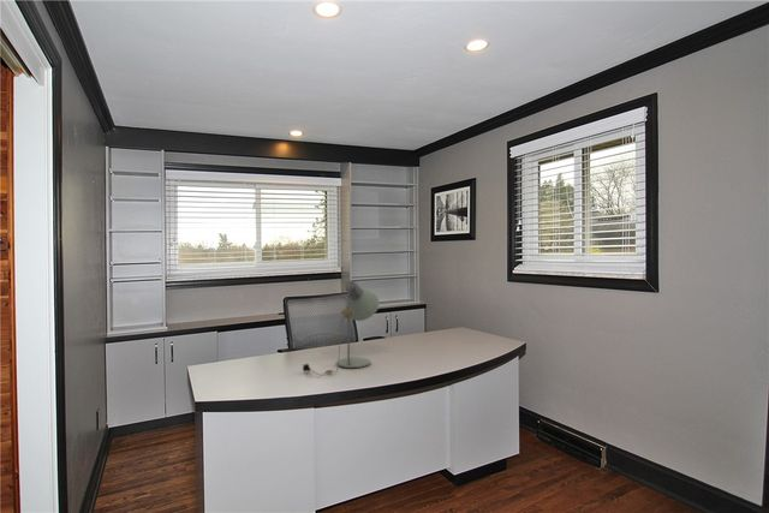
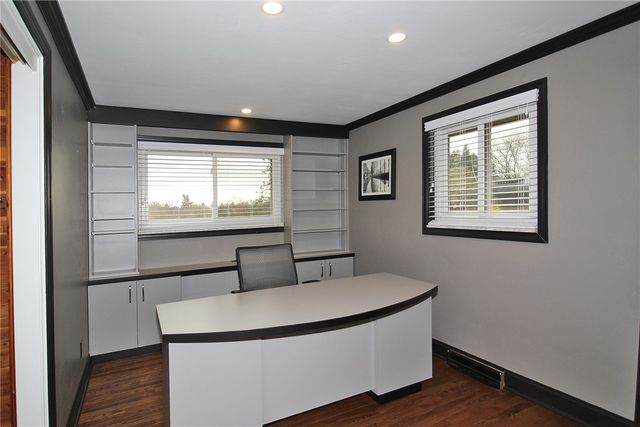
- desk lamp [302,279,381,376]
